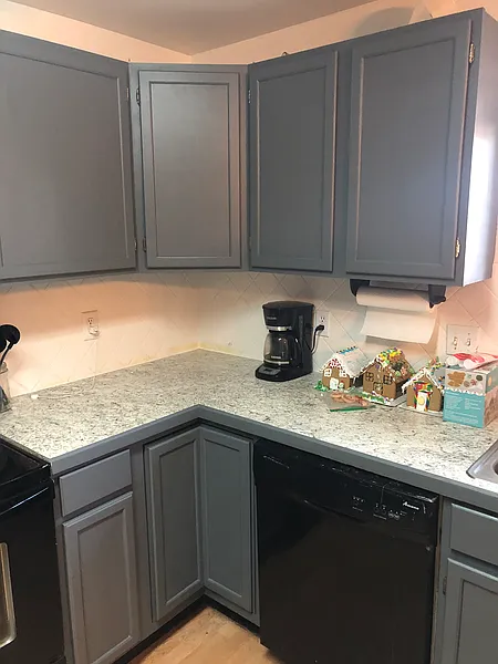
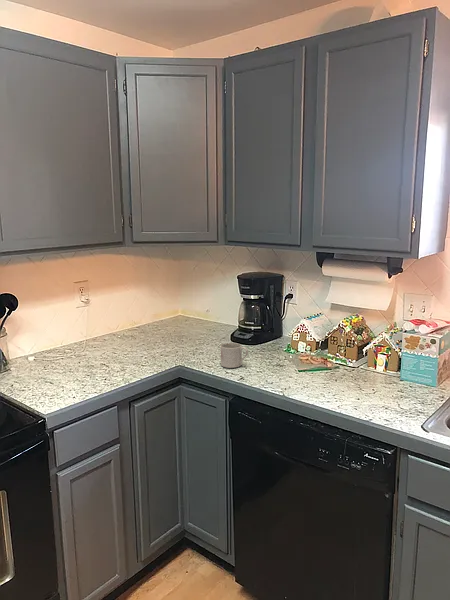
+ mug [219,342,249,369]
